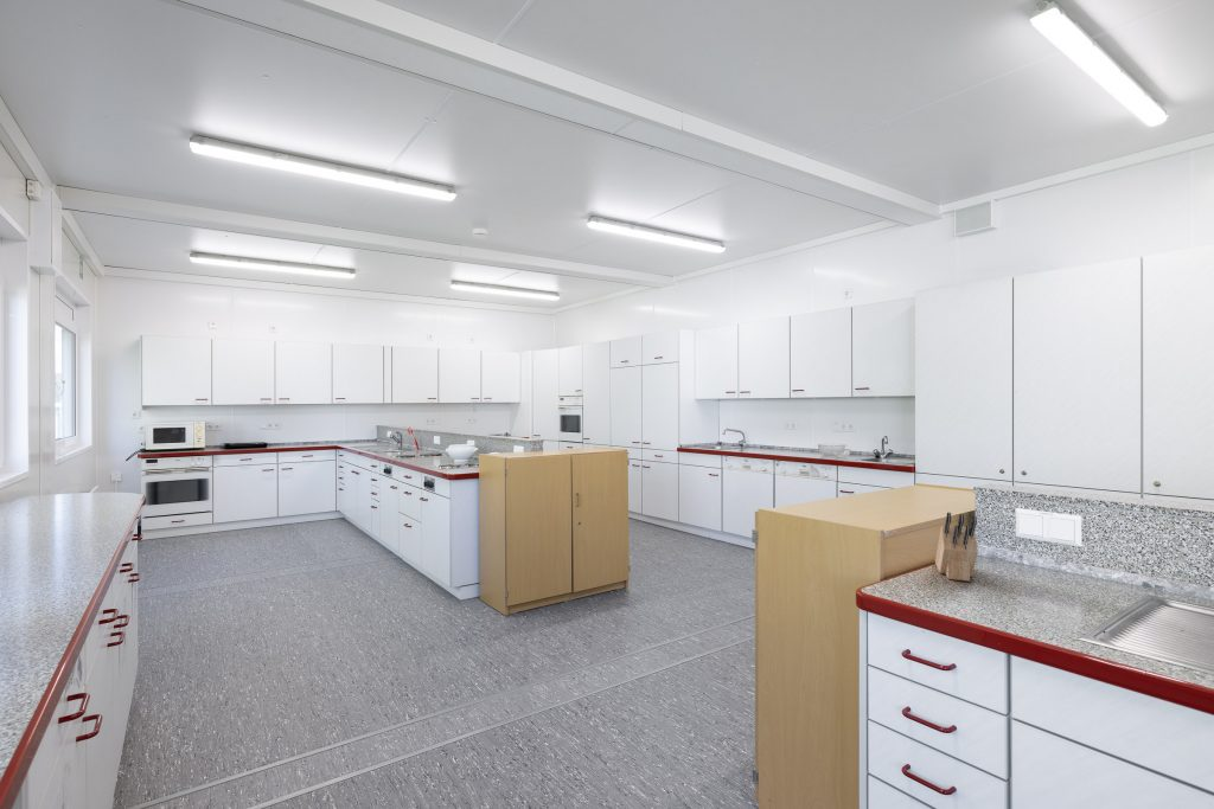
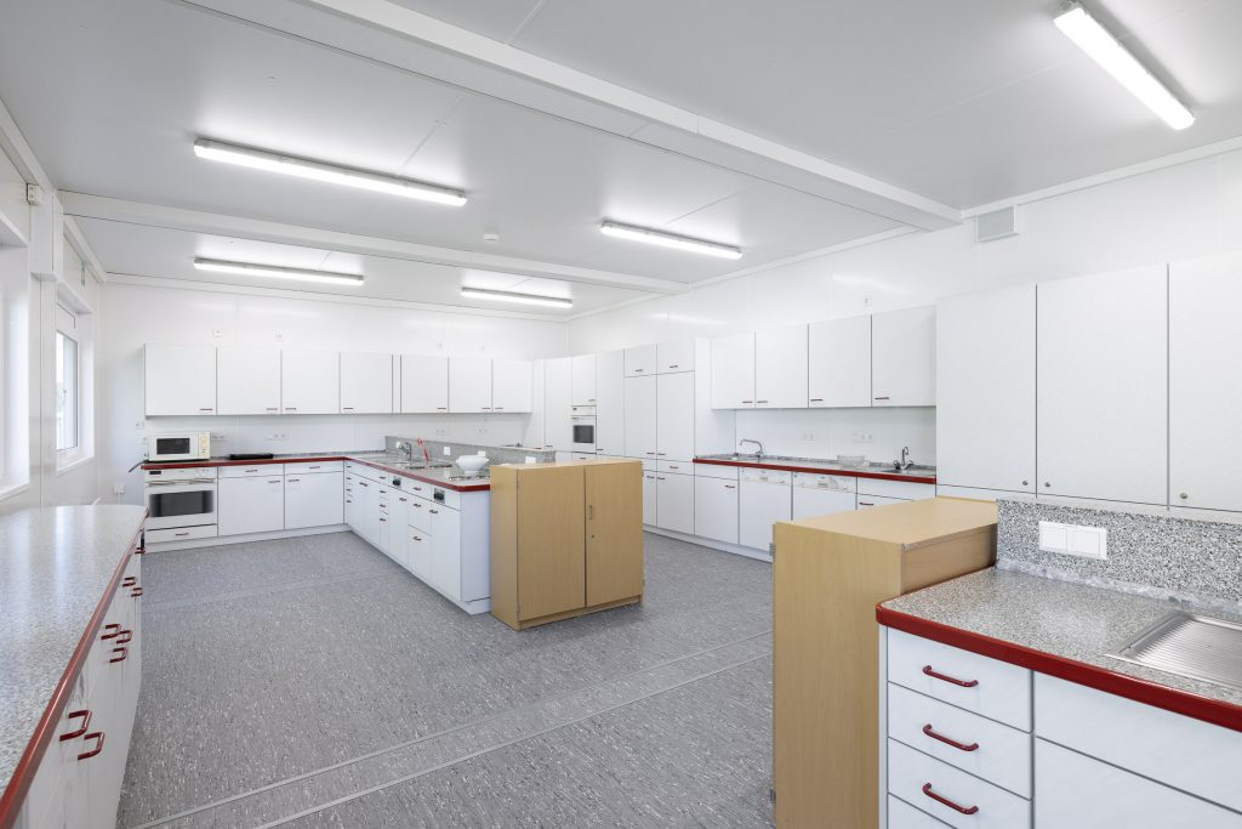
- knife block [934,512,979,583]
